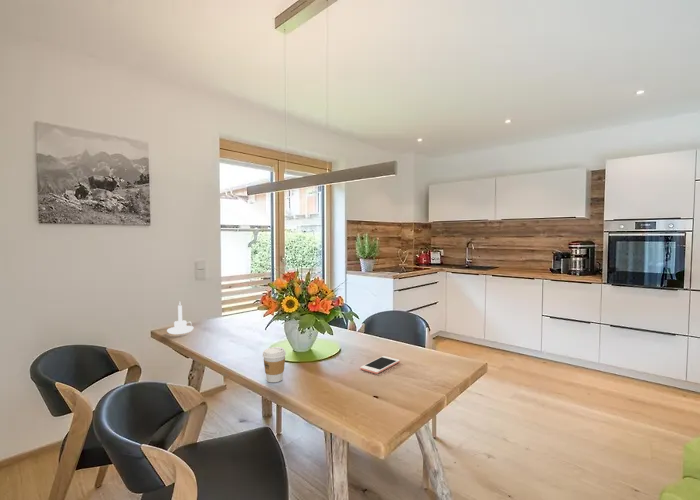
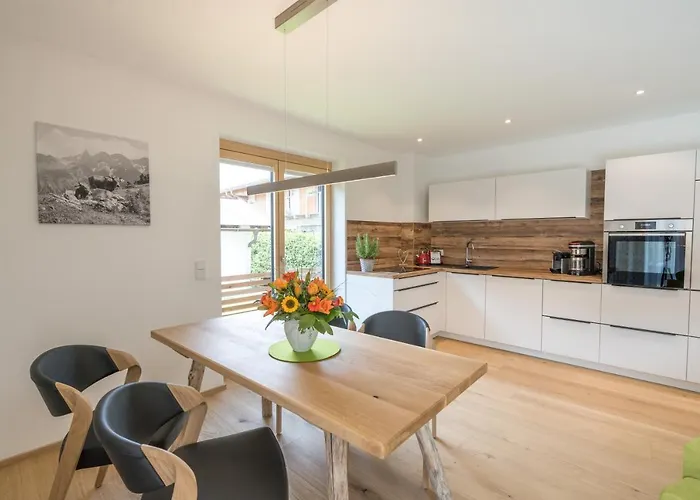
- candle holder [166,301,194,335]
- coffee cup [262,346,287,383]
- cell phone [359,355,401,375]
